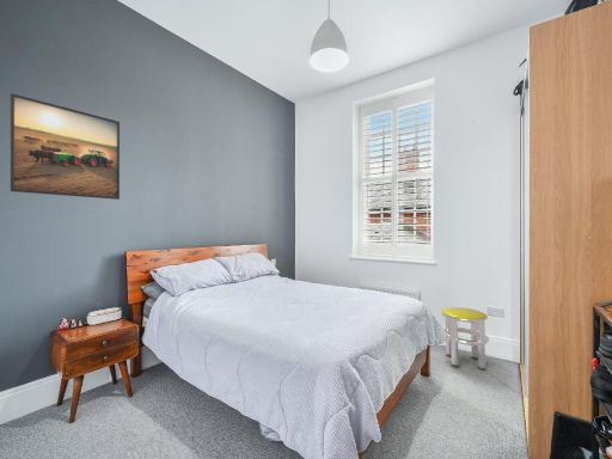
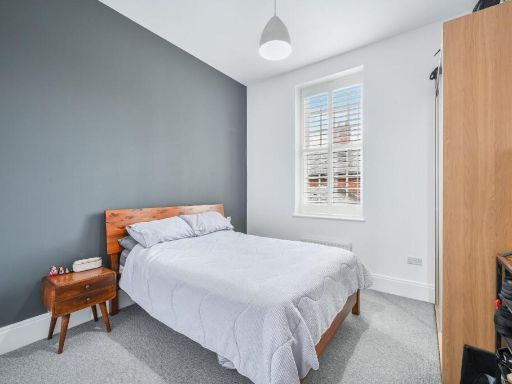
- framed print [10,92,121,201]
- stool [441,306,490,372]
